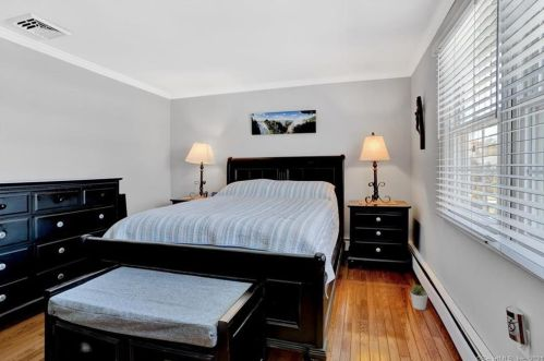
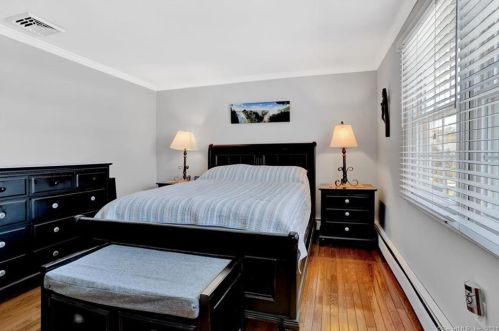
- potted plant [409,284,430,311]
